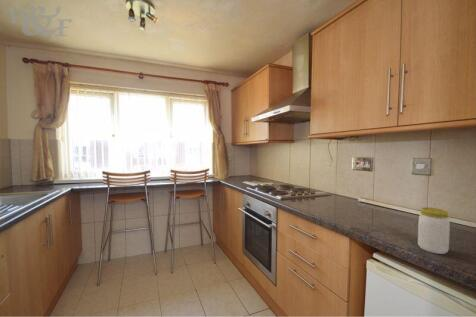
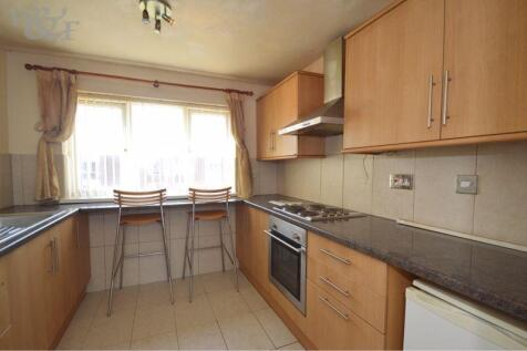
- jar [417,206,451,255]
